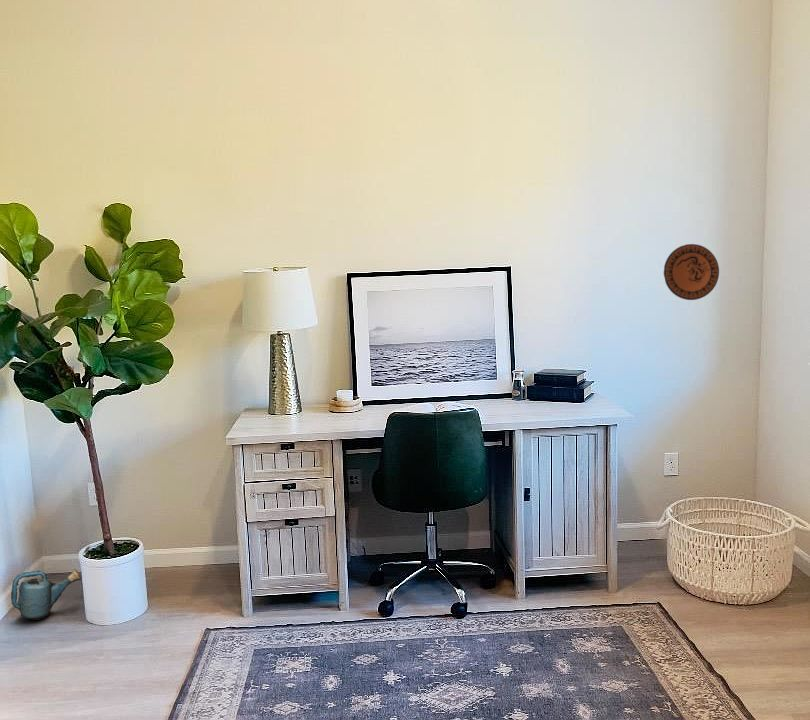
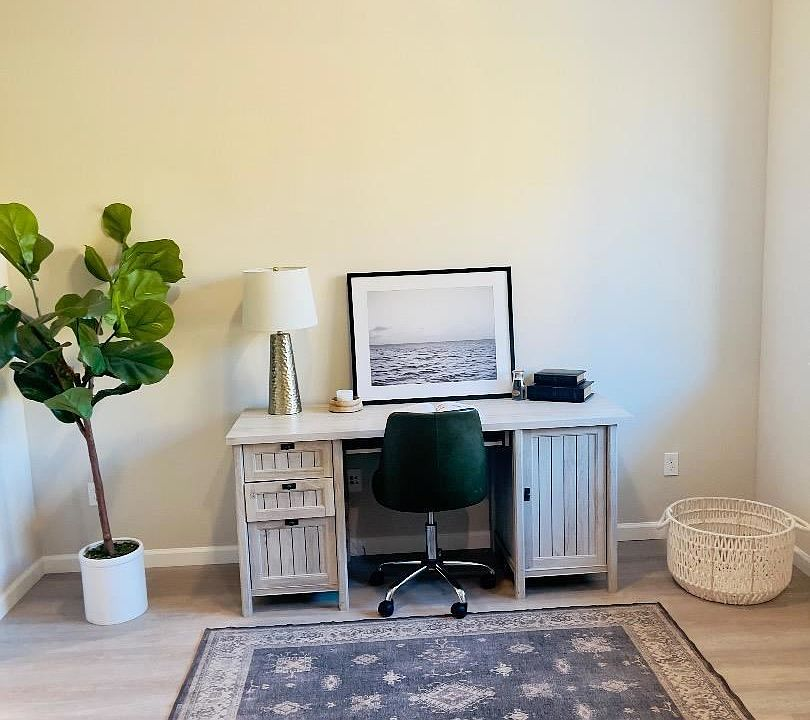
- decorative plate [663,243,720,301]
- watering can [10,568,82,621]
